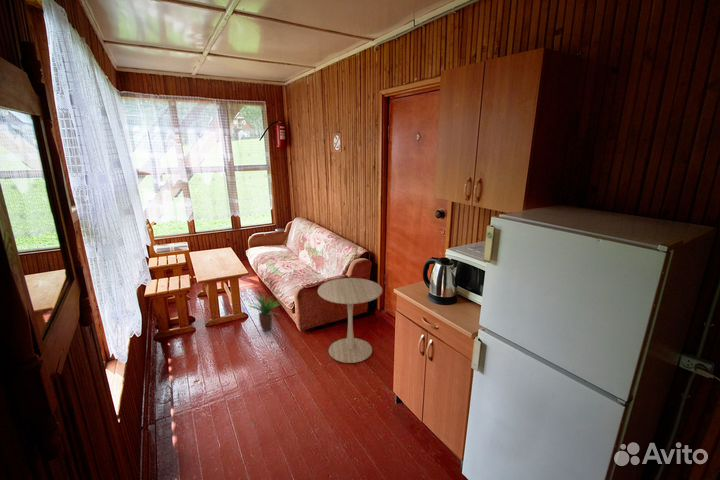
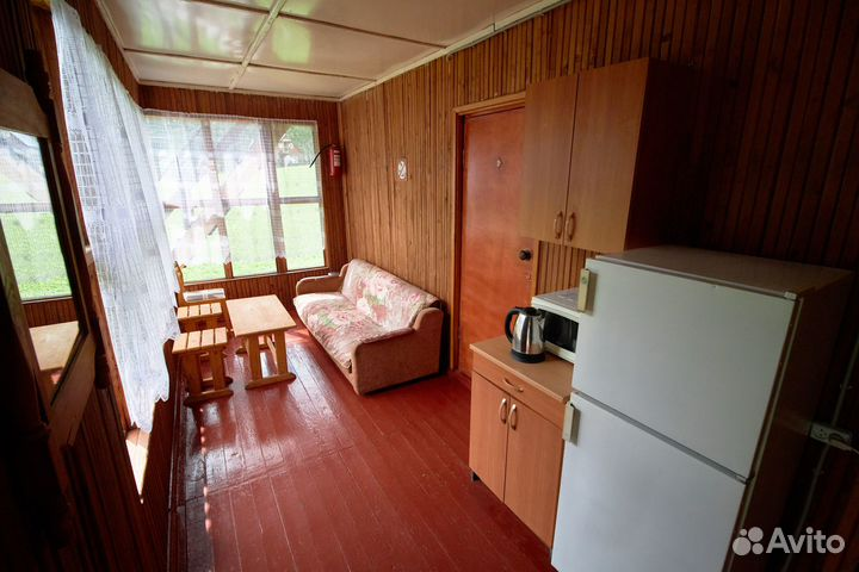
- potted plant [249,293,282,333]
- side table [317,277,383,364]
